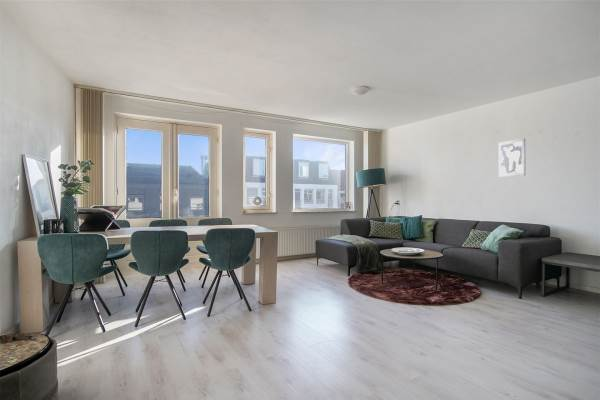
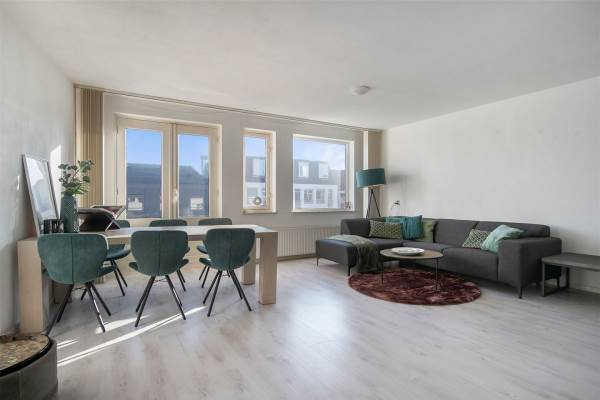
- wall art [498,138,526,178]
